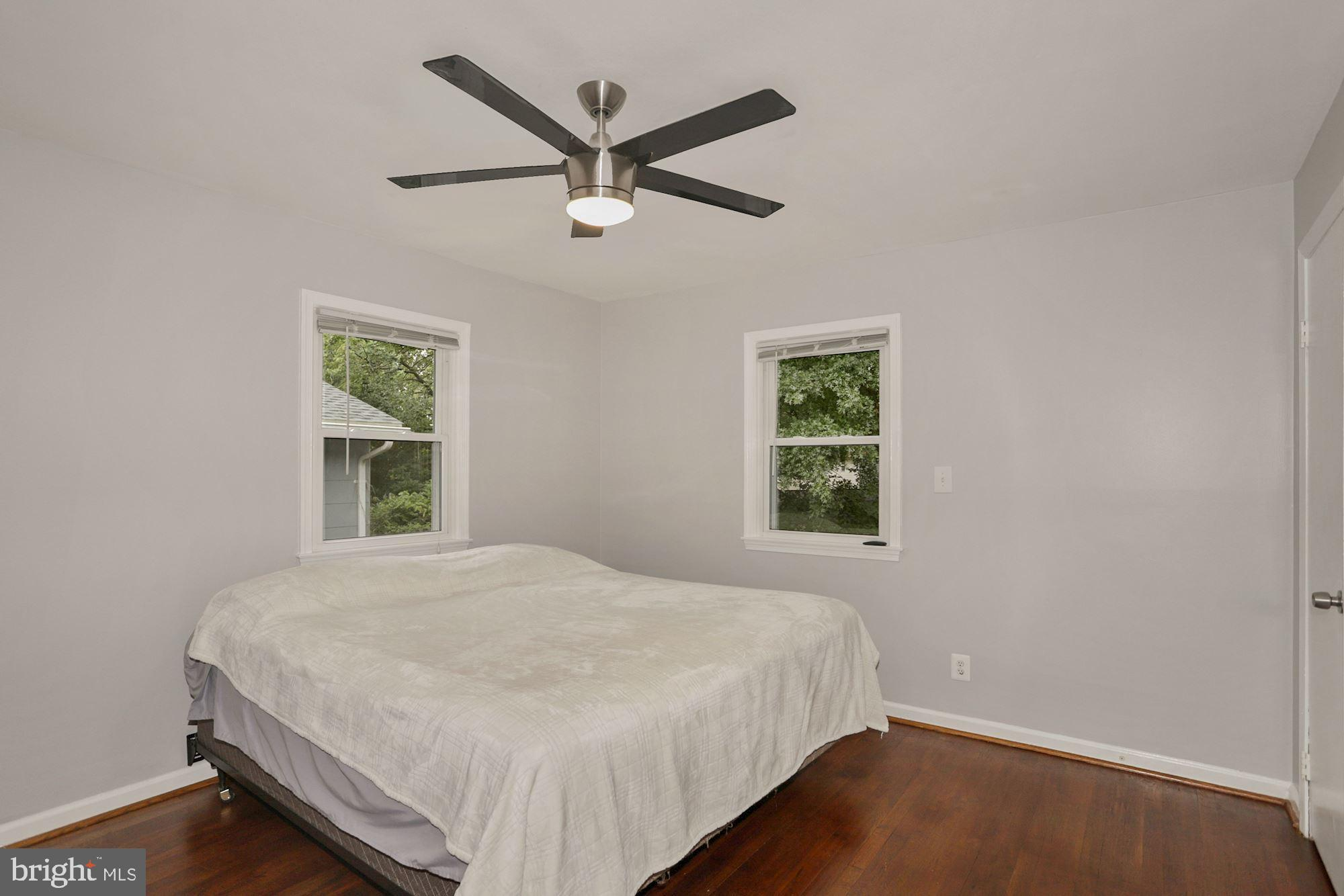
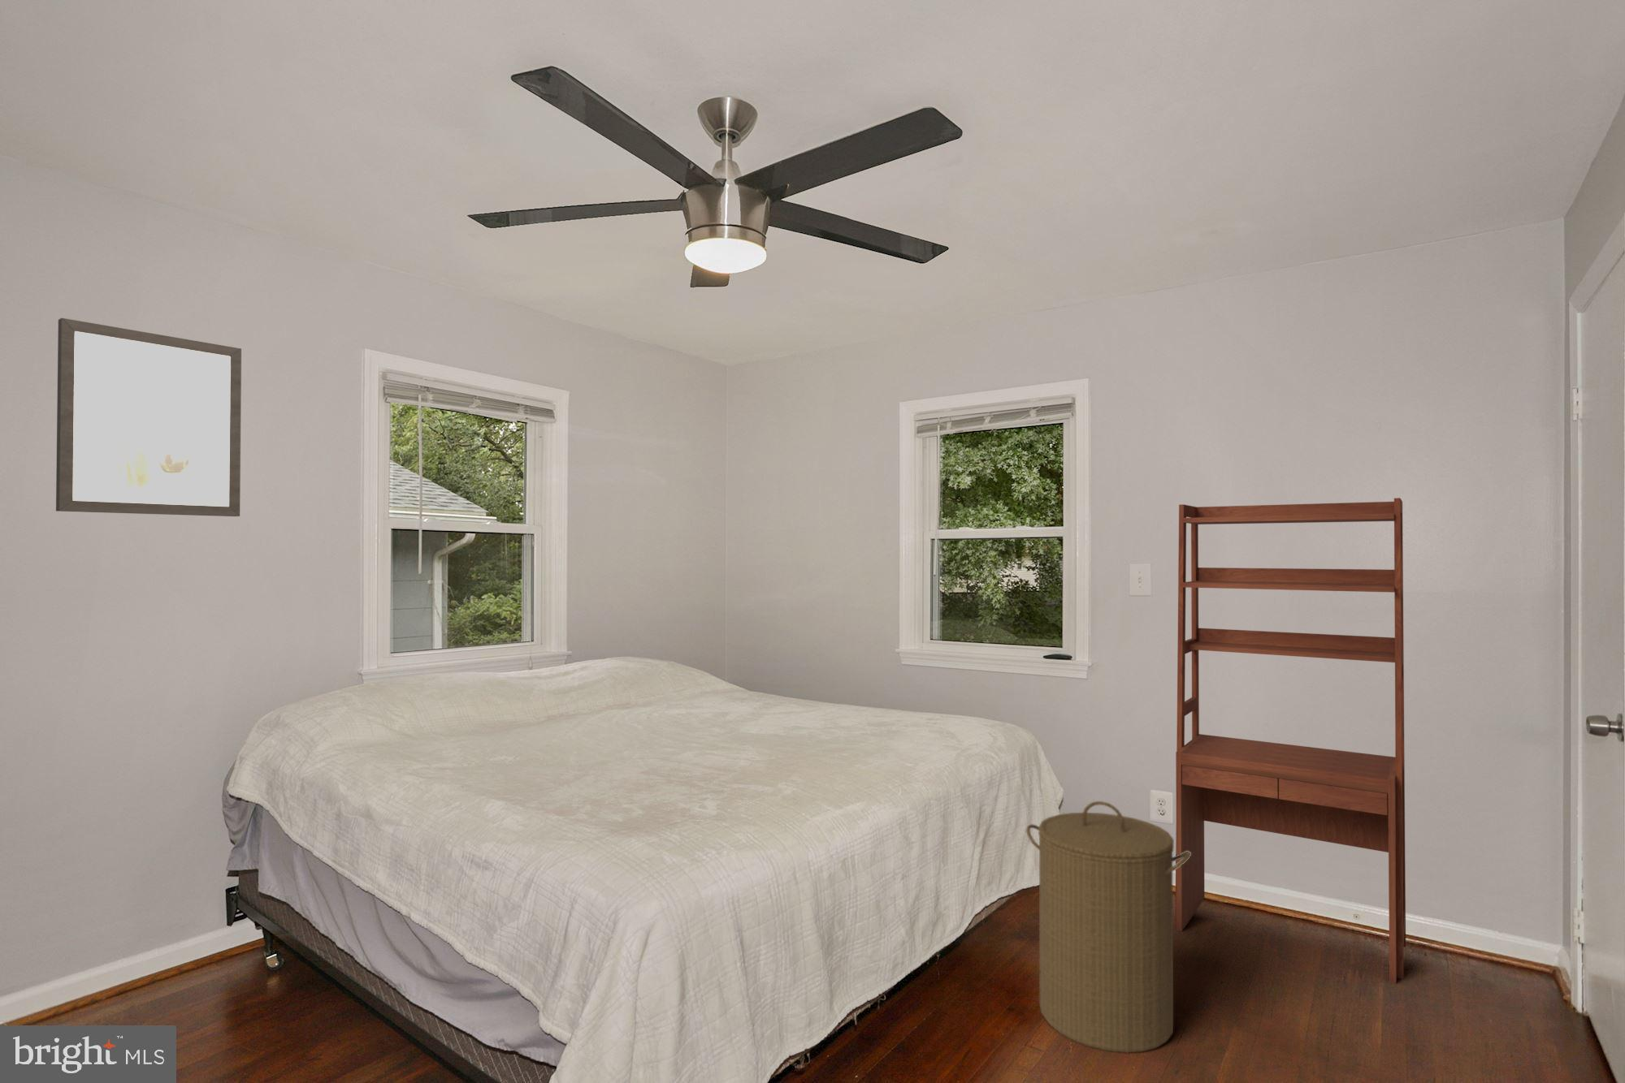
+ laundry hamper [1025,800,1191,1054]
+ wall art [56,318,242,517]
+ shelving unit [1174,497,1406,985]
